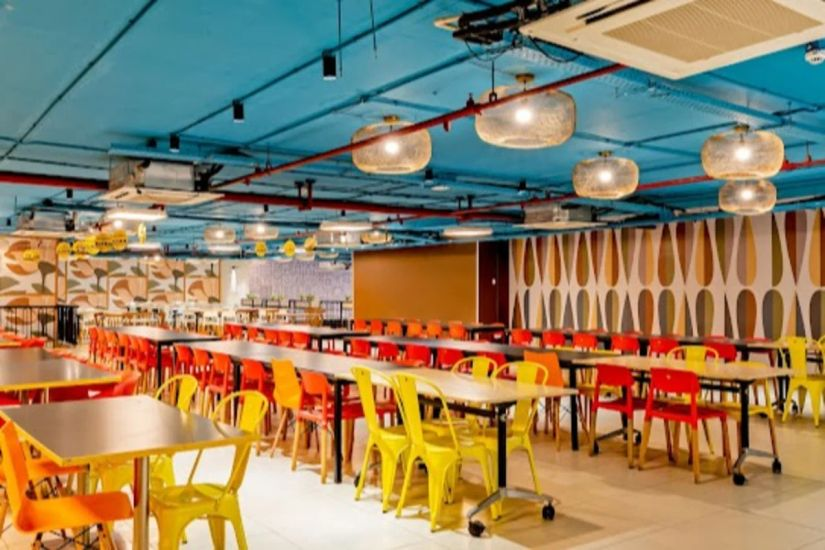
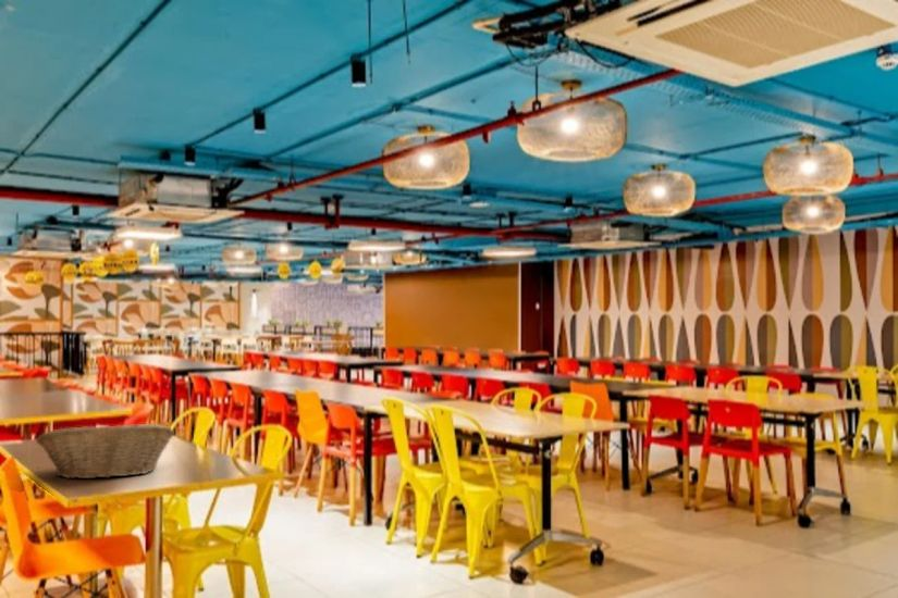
+ fruit basket [35,423,175,479]
